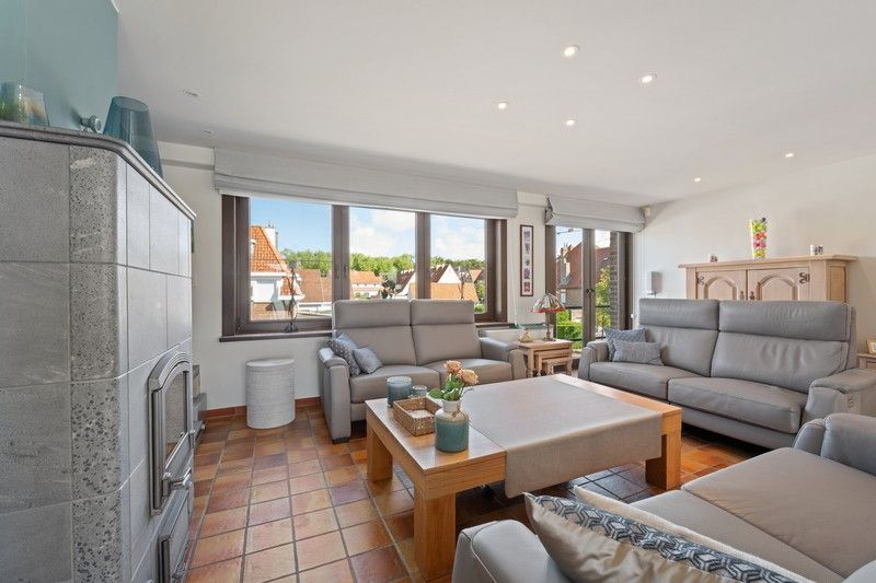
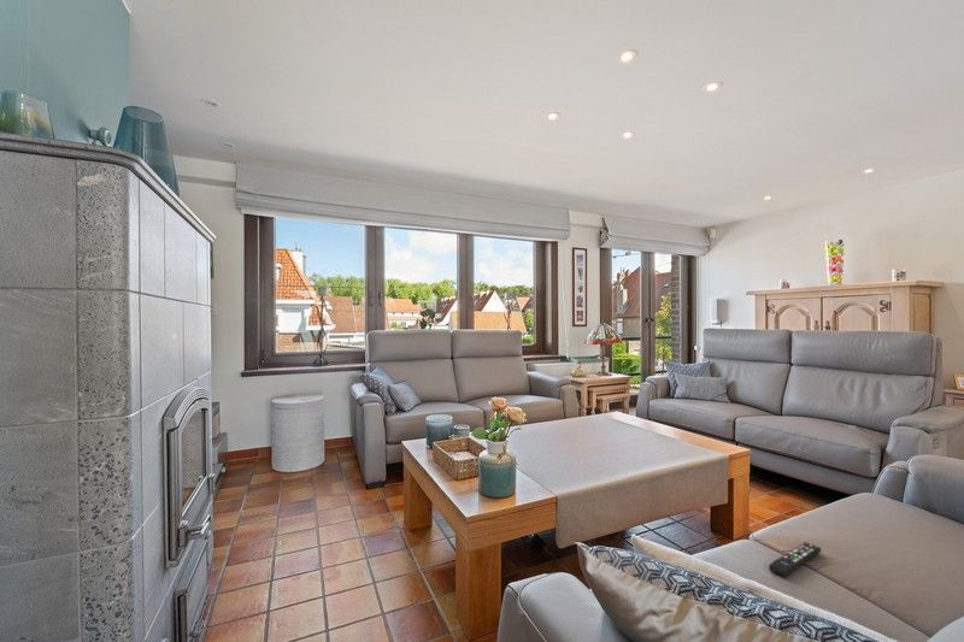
+ remote control [768,541,822,579]
